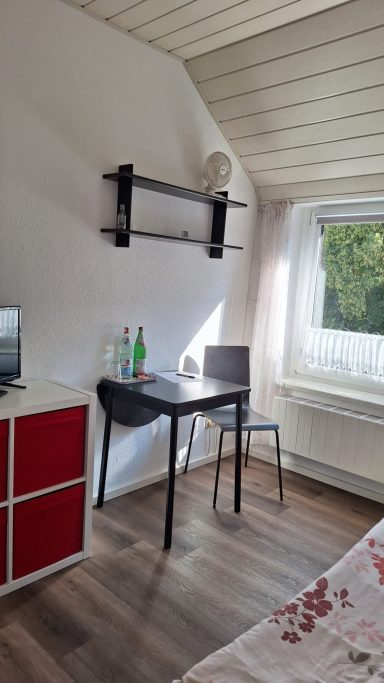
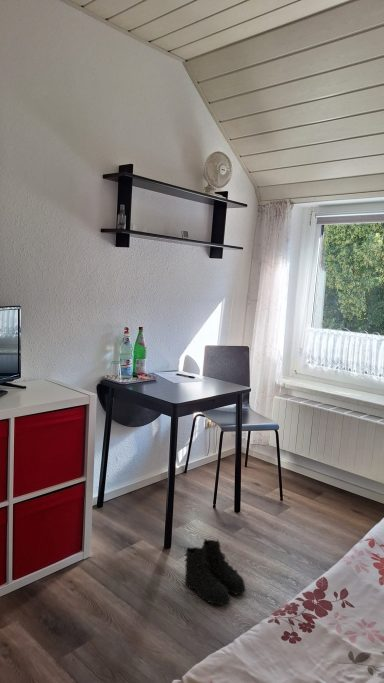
+ boots [183,538,247,606]
